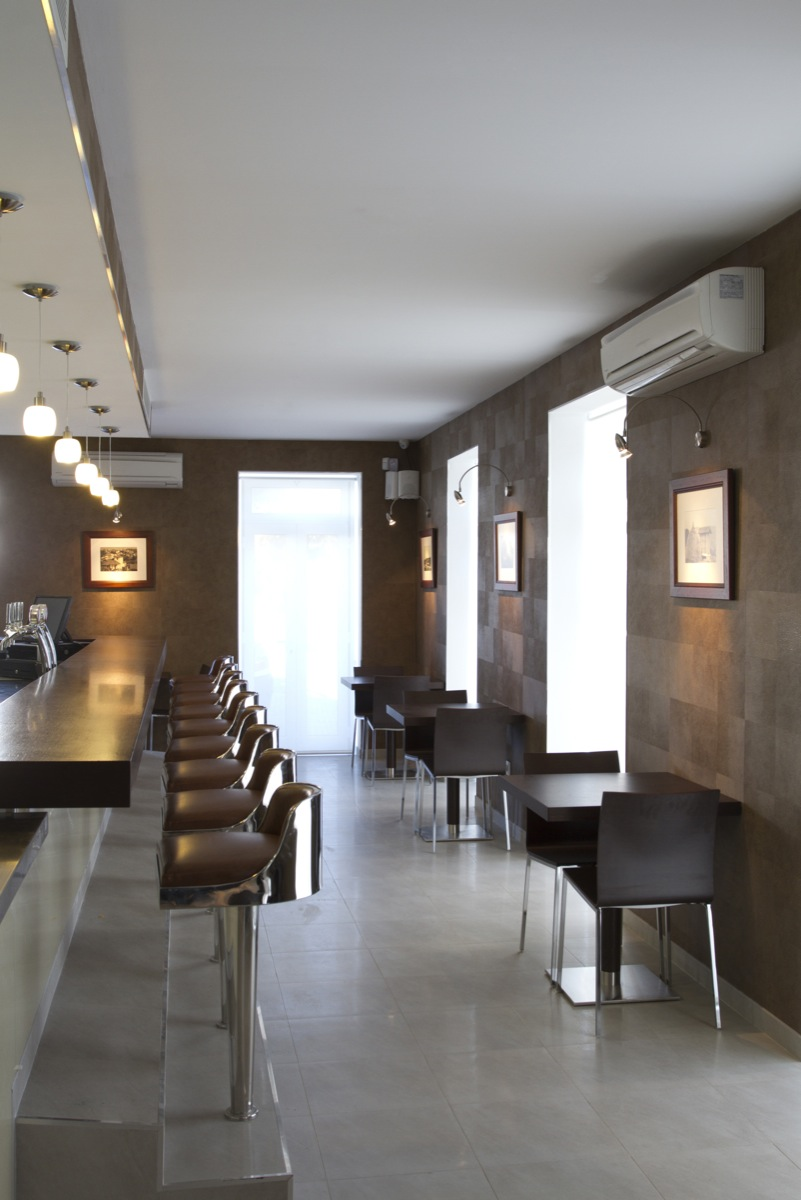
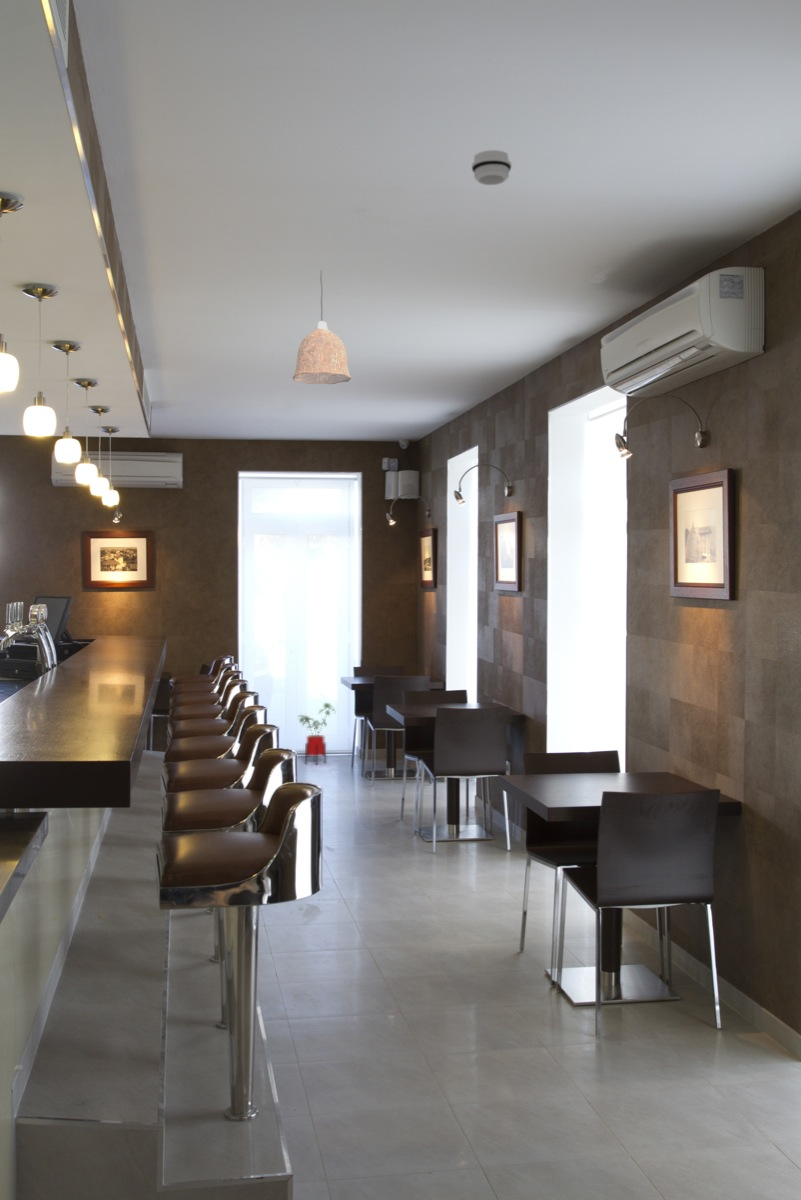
+ pendant lamp [292,269,352,385]
+ house plant [297,702,336,766]
+ smoke detector [471,149,512,186]
